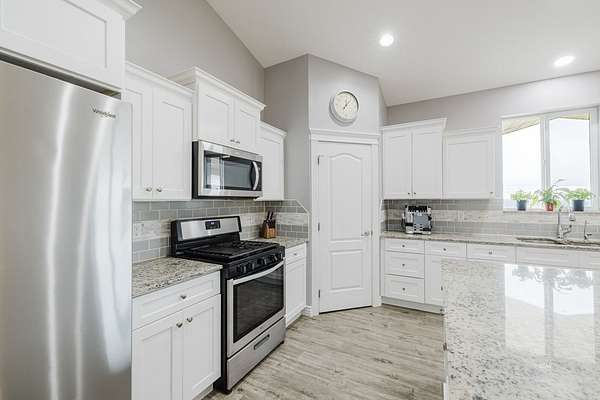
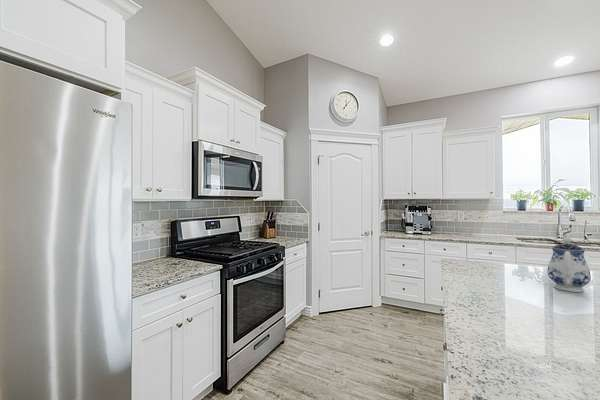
+ teapot [546,236,592,293]
